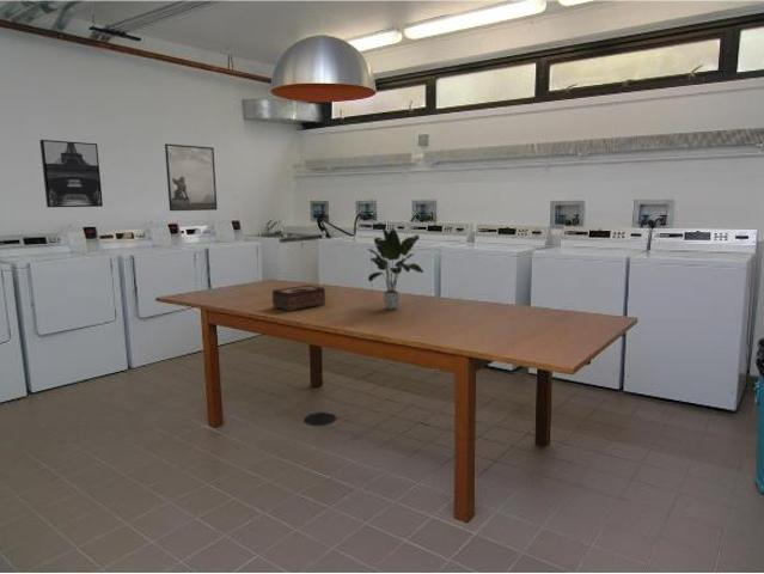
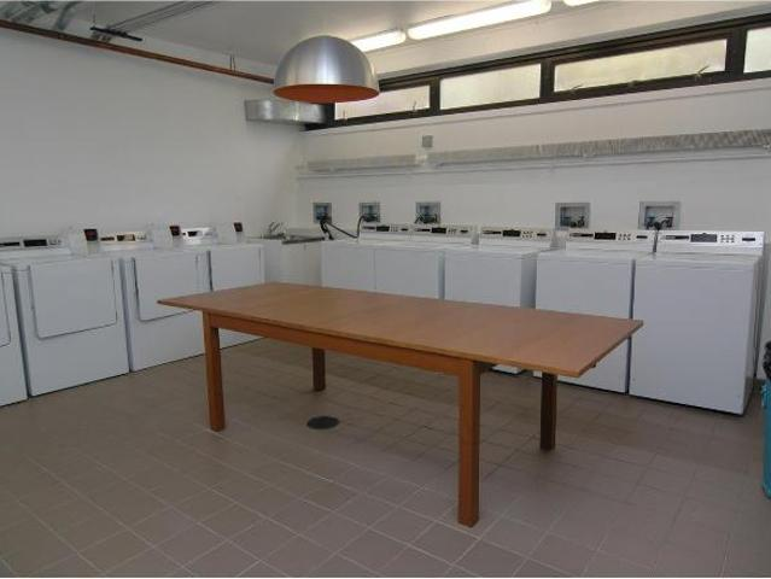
- potted plant [366,226,424,311]
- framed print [164,142,219,212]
- wall art [38,139,104,208]
- tissue box [271,285,326,312]
